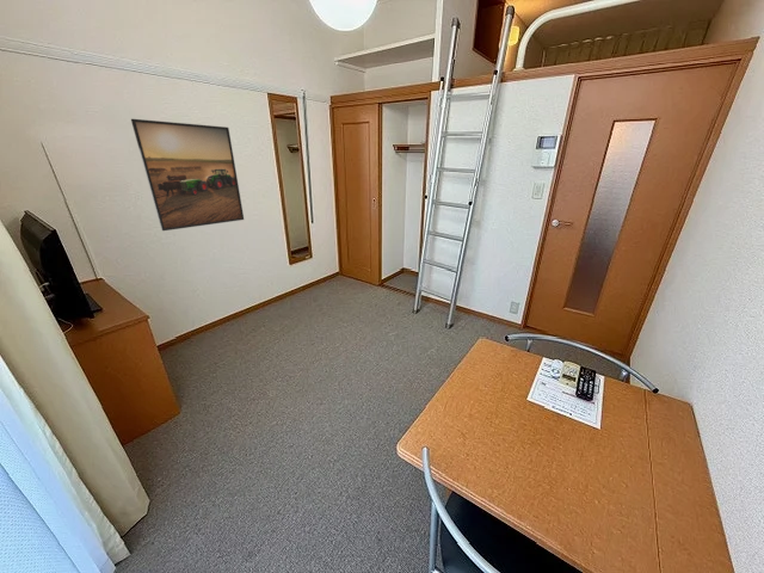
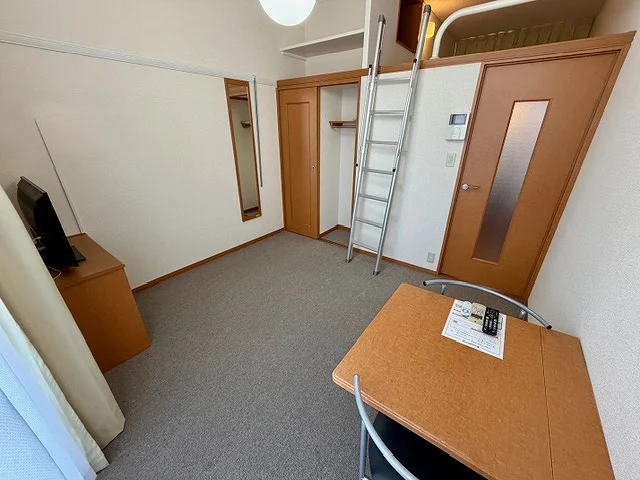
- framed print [130,118,245,232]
